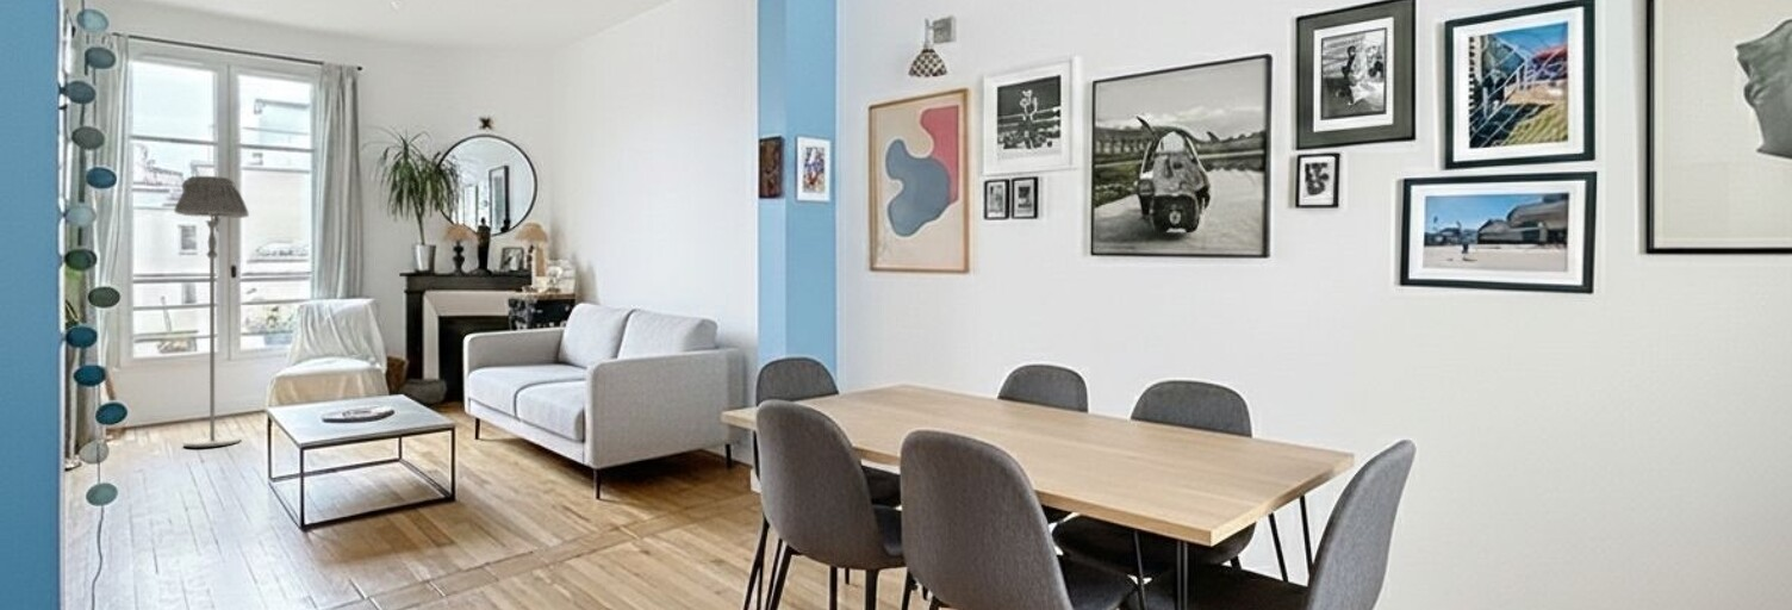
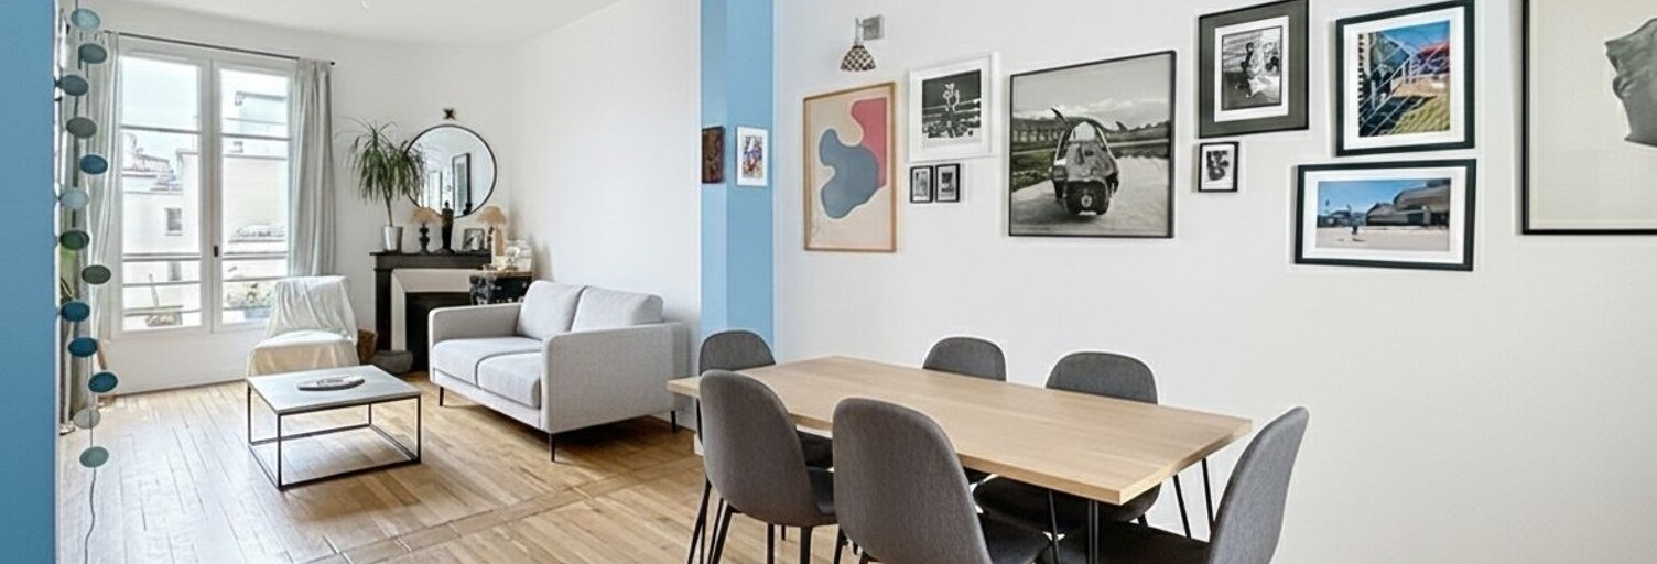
- floor lamp [173,175,250,448]
